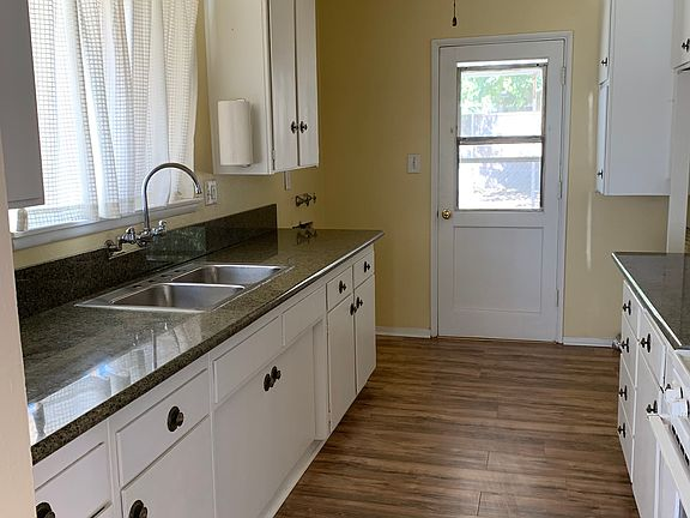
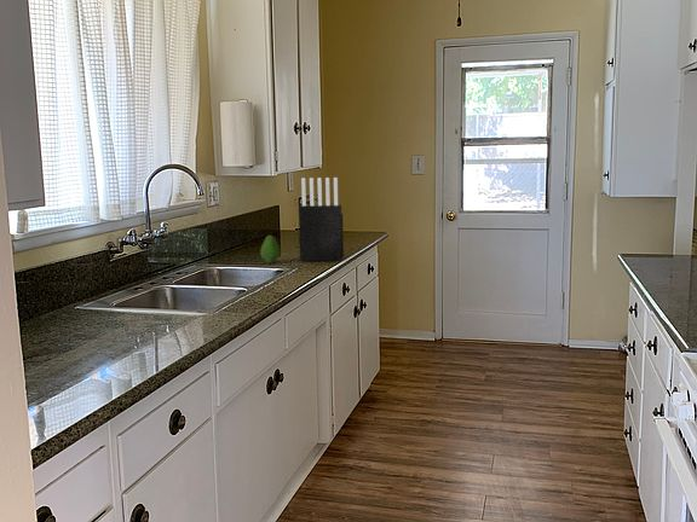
+ knife block [298,176,345,262]
+ fruit [259,234,281,265]
